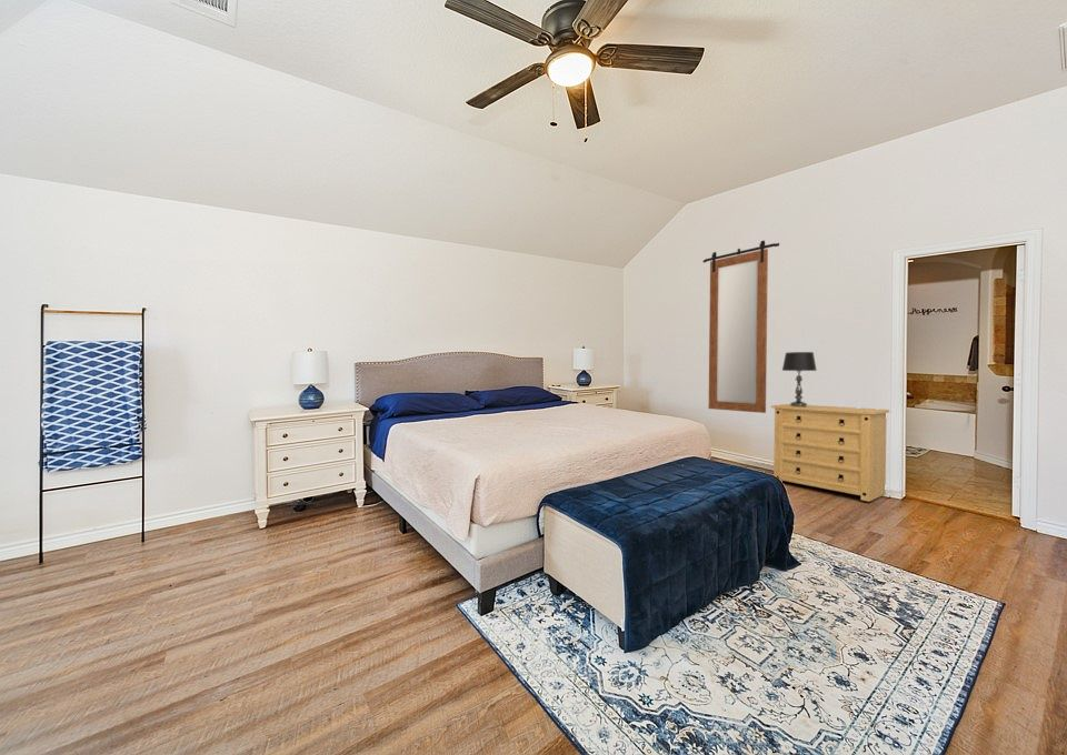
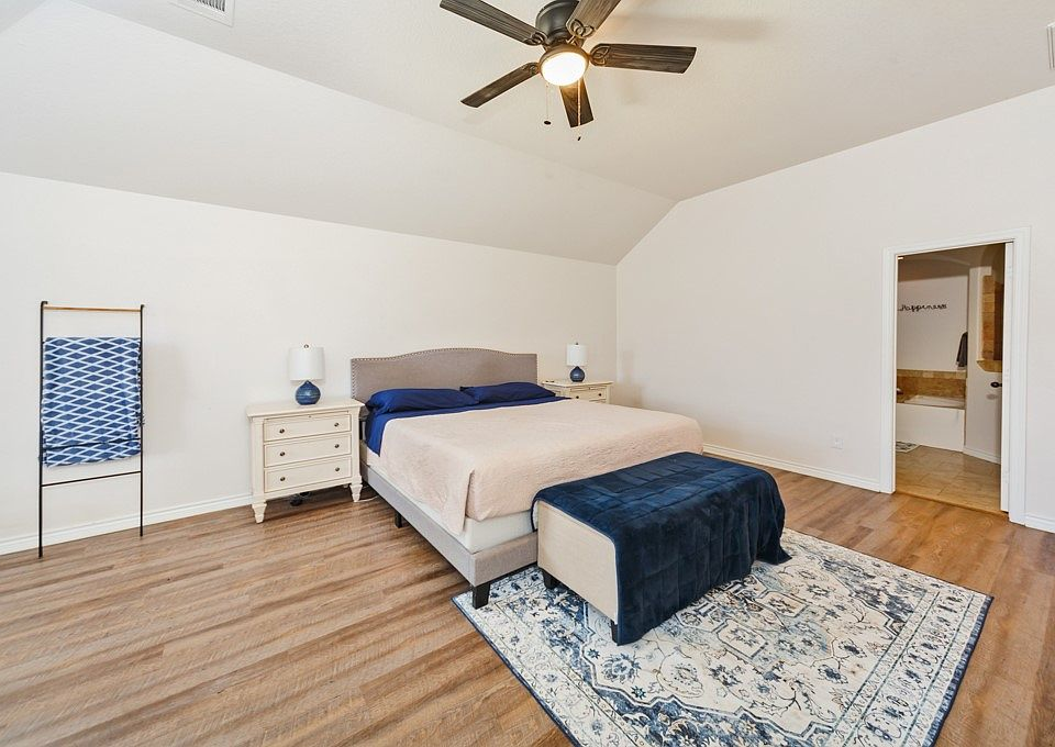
- dresser [770,403,890,503]
- home mirror [702,240,780,414]
- table lamp [781,351,818,406]
